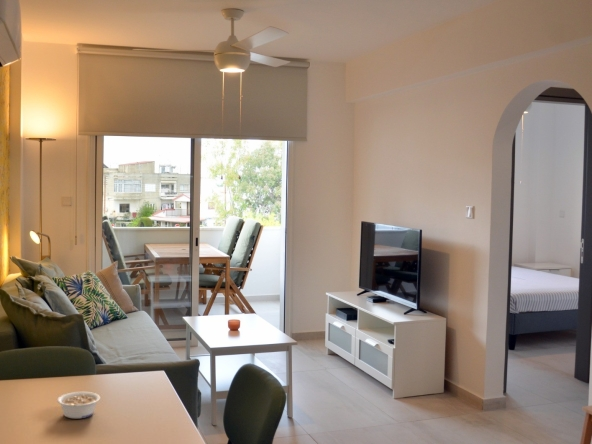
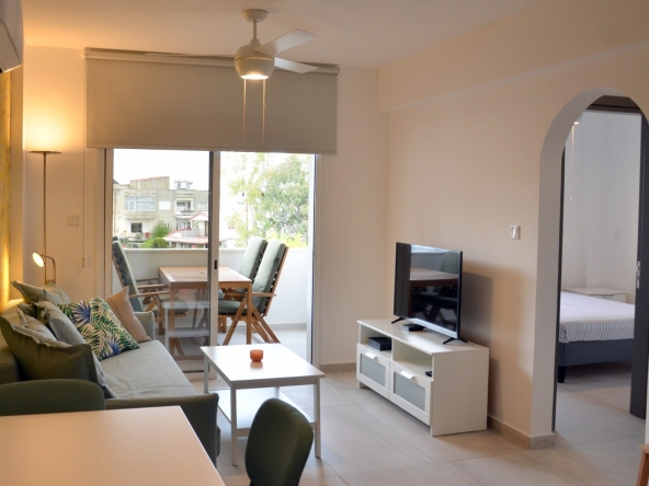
- legume [56,391,101,420]
